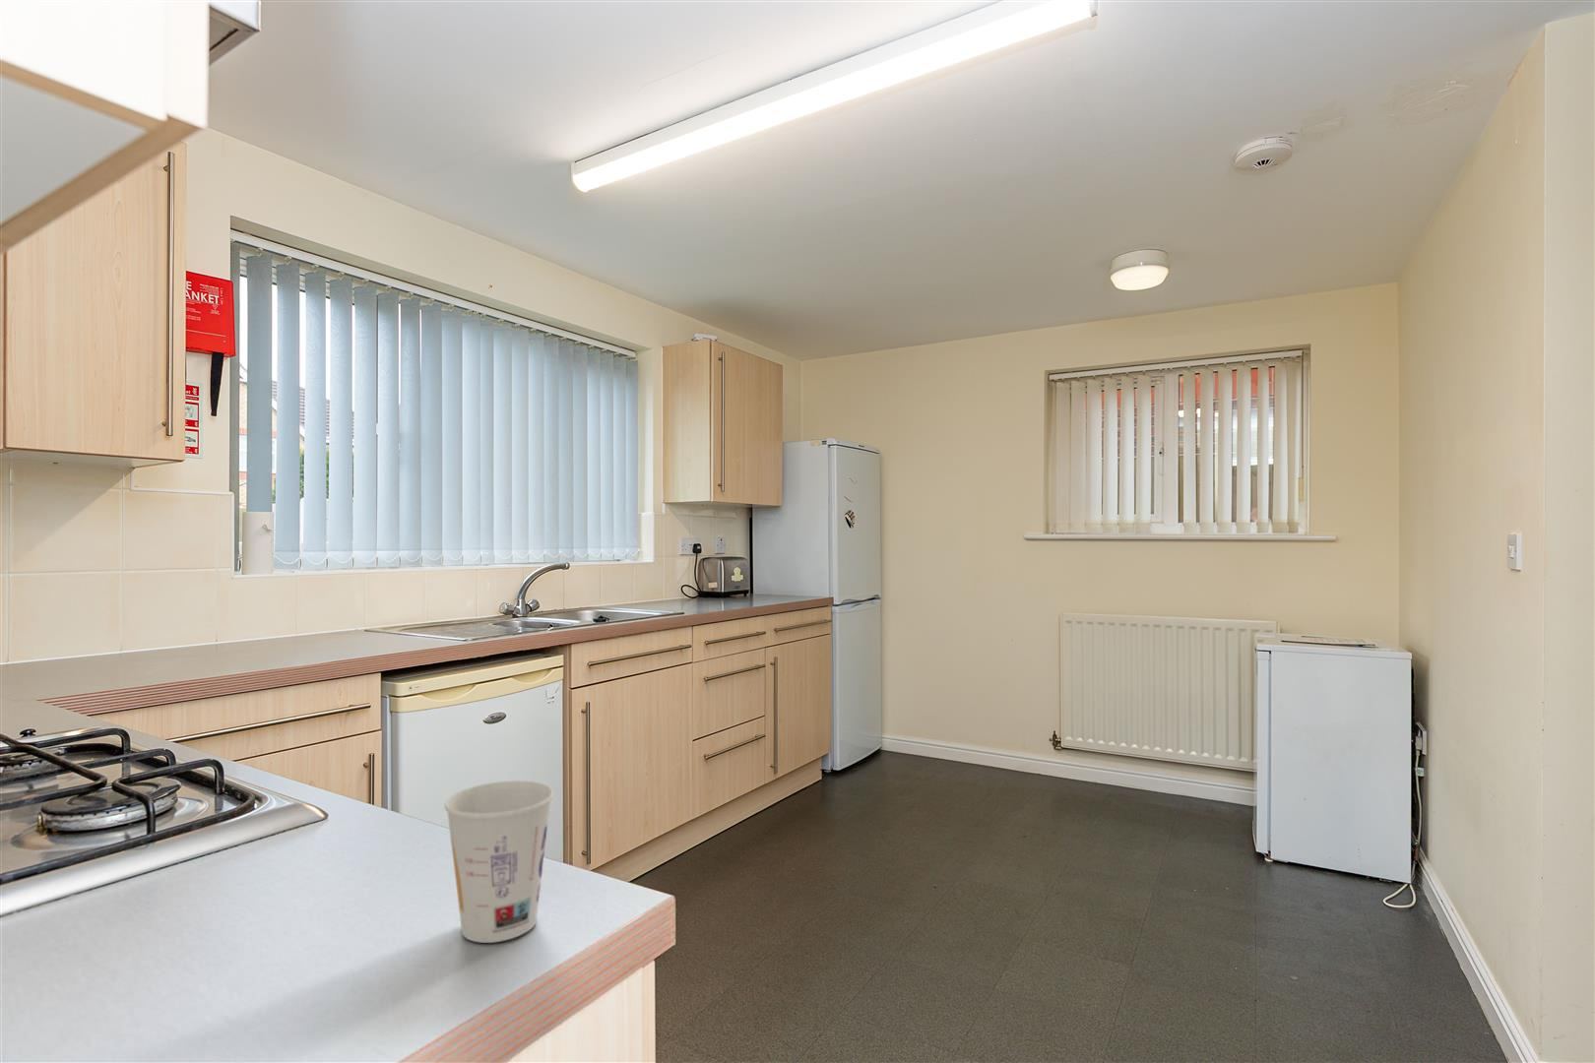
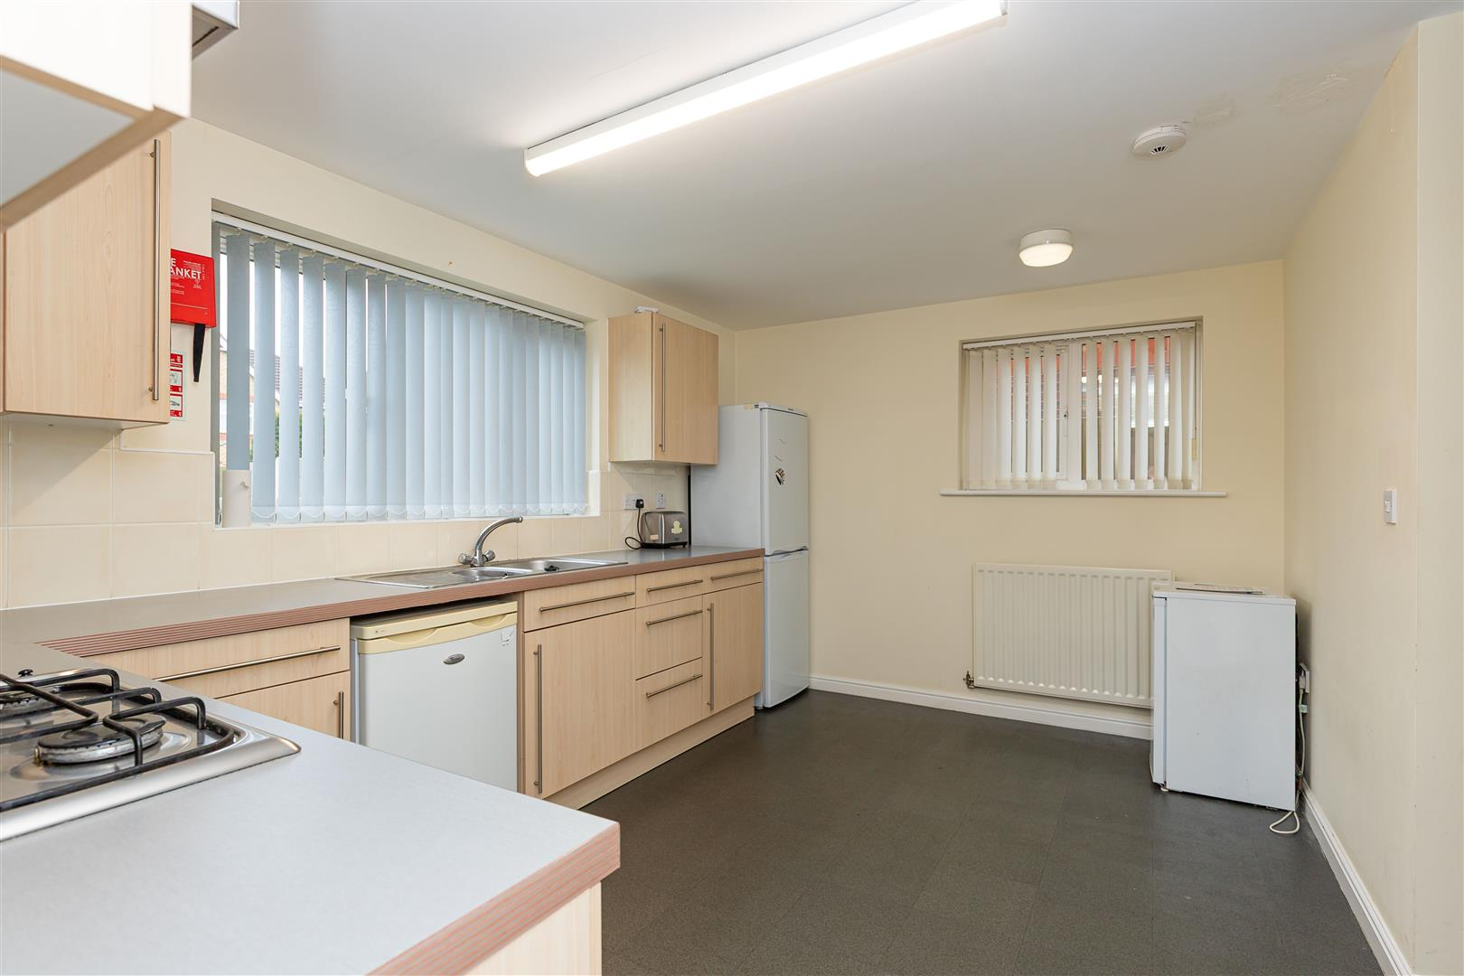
- cup [443,781,554,944]
